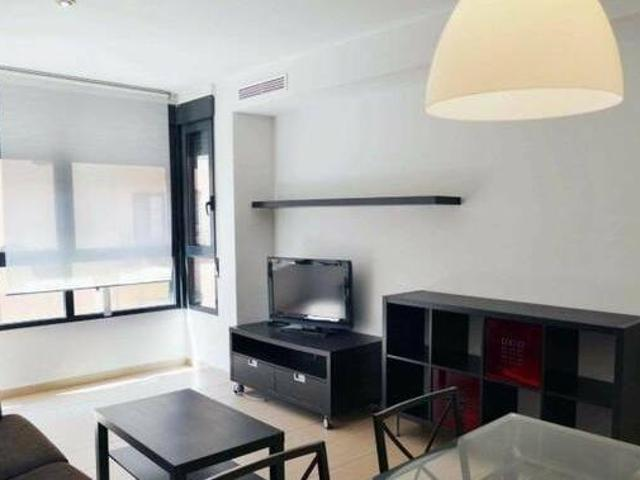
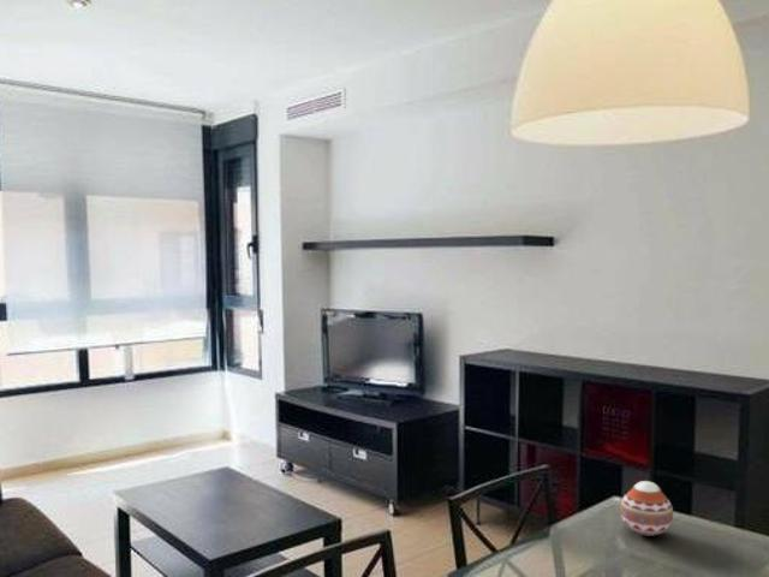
+ decorative ball [619,480,674,537]
